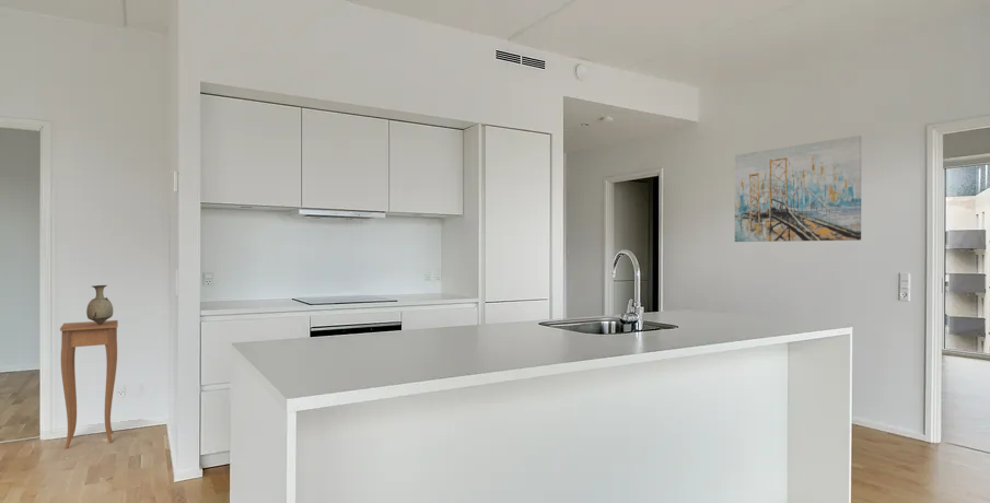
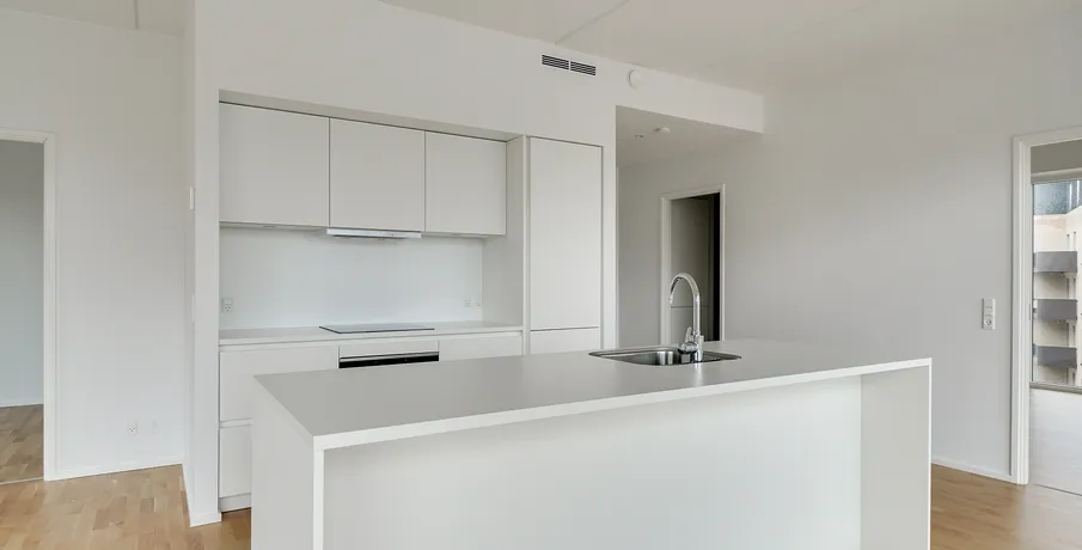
- vase [85,284,114,325]
- wall art [734,134,862,243]
- side table [59,319,119,451]
